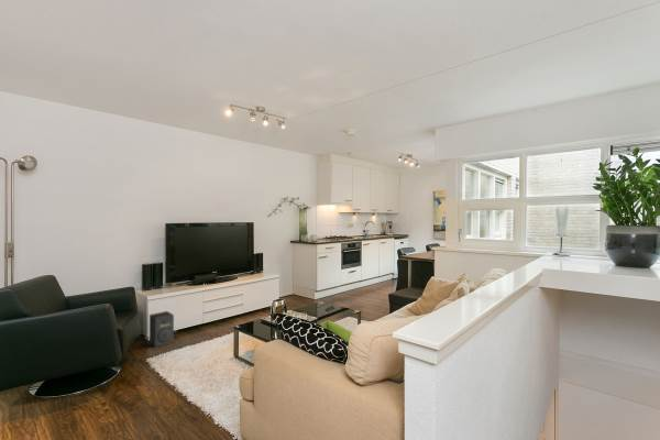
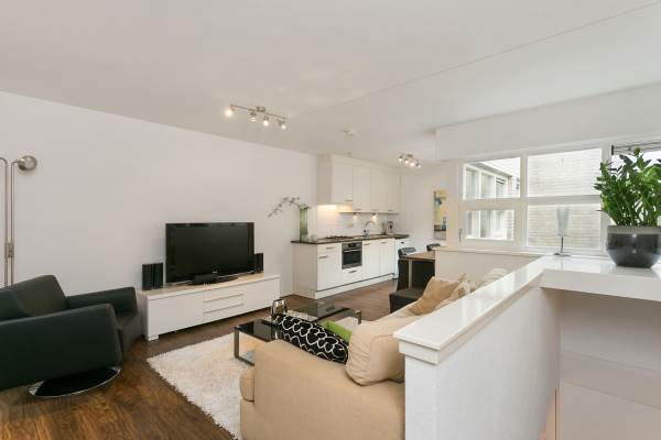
- speaker [148,310,175,348]
